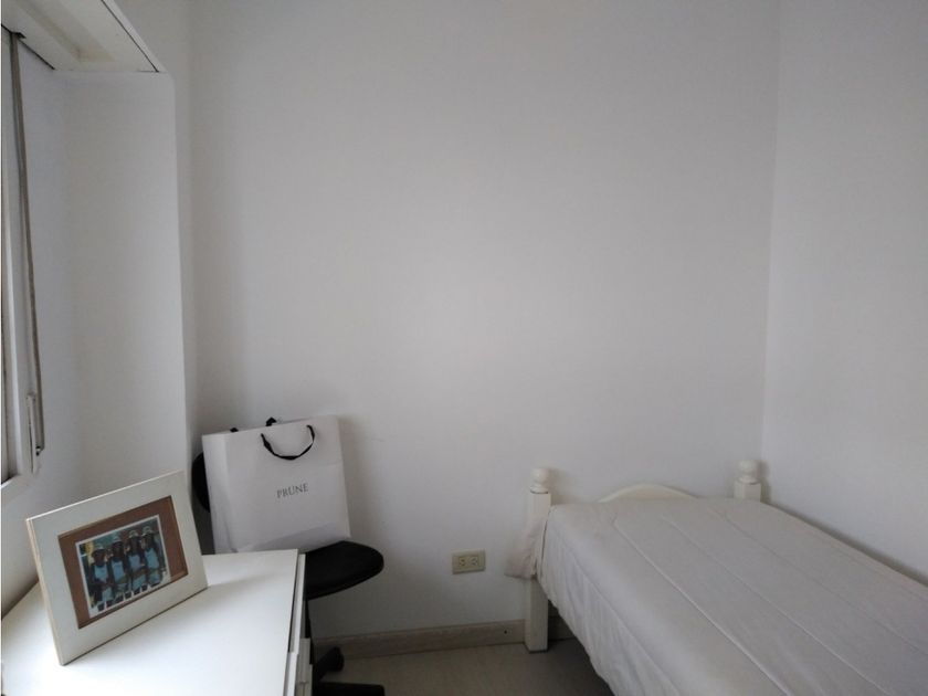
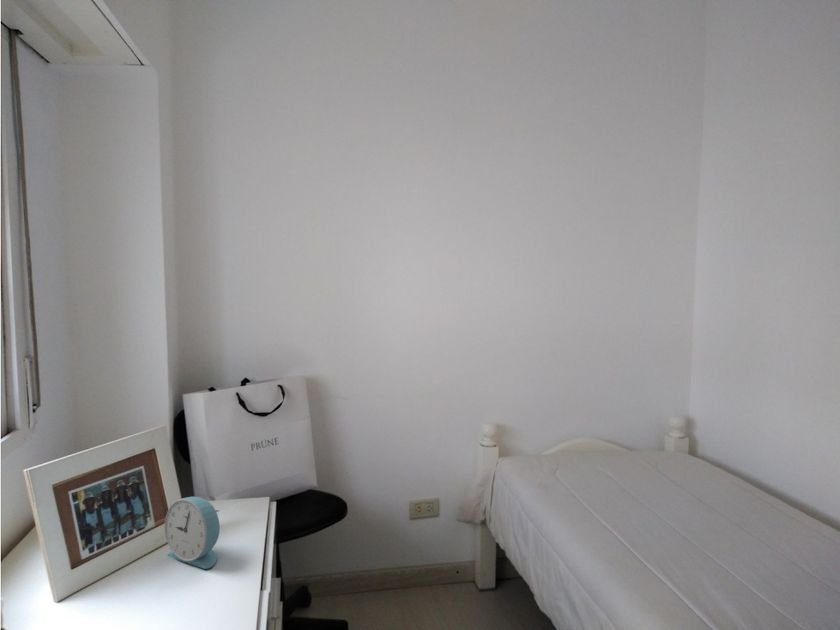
+ alarm clock [164,496,221,570]
